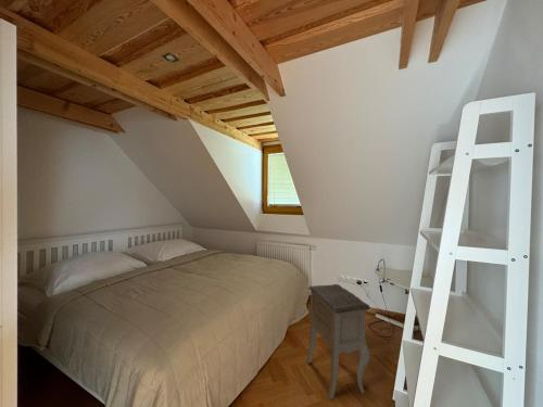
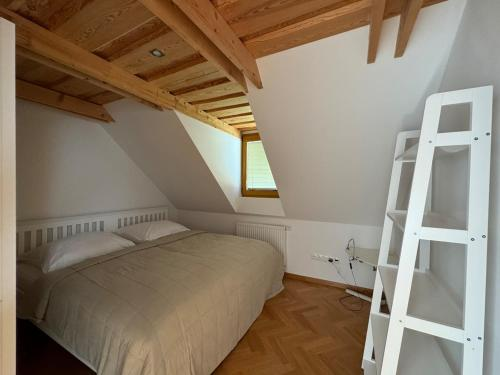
- nightstand [305,283,371,400]
